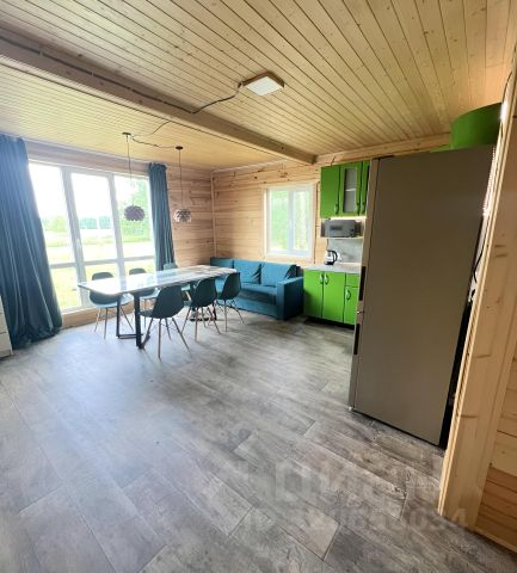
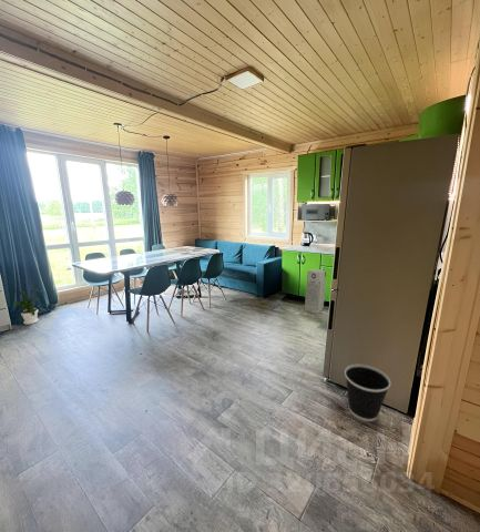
+ air purifier [304,268,327,315]
+ house plant [9,288,43,326]
+ wastebasket [344,364,391,422]
